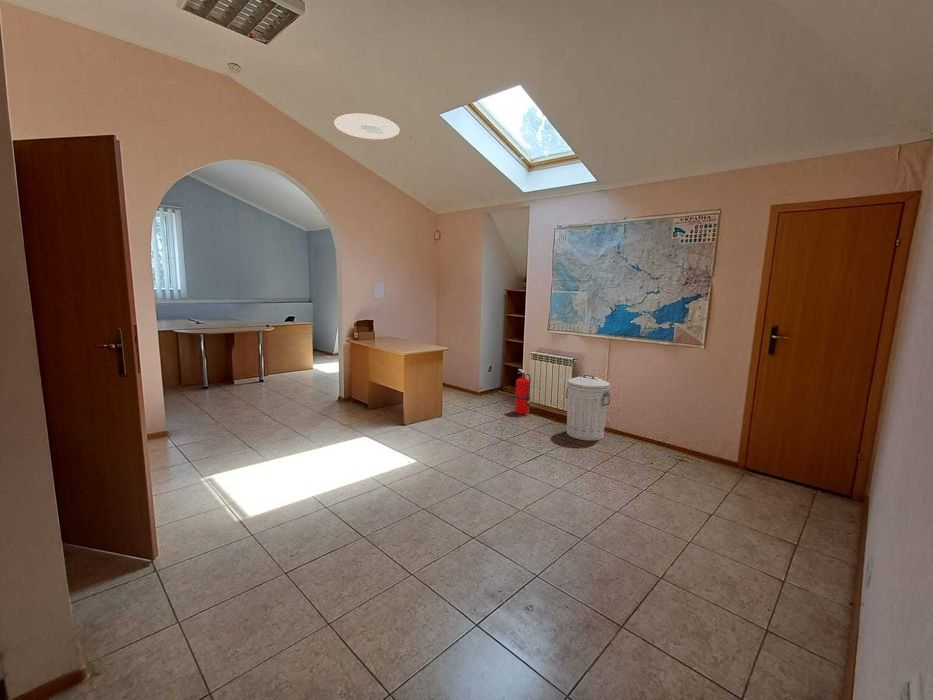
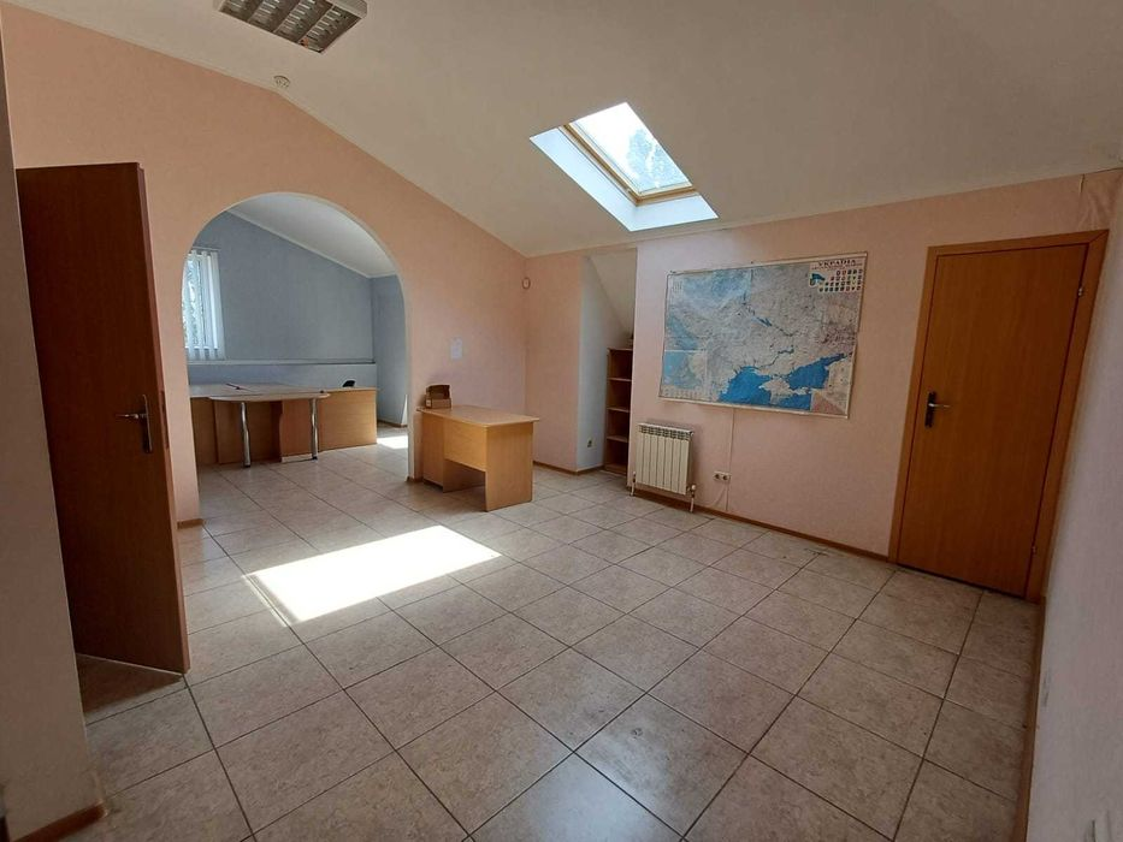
- trash can [565,374,611,441]
- ceiling light [333,113,401,140]
- fire extinguisher [514,368,532,415]
